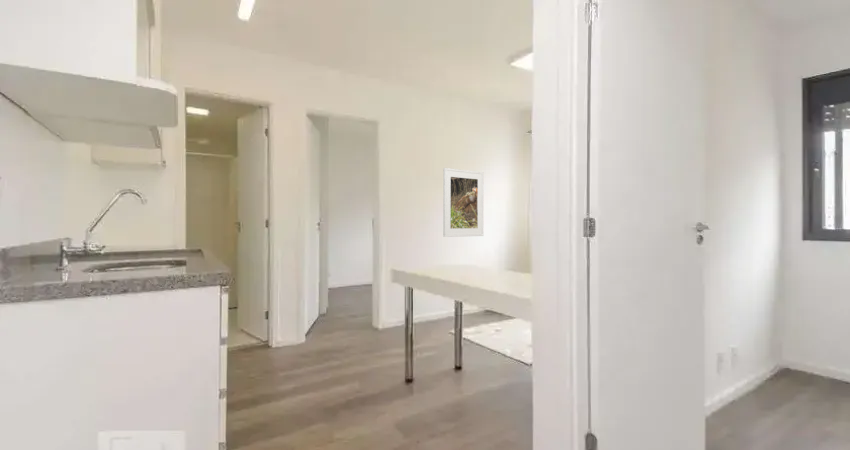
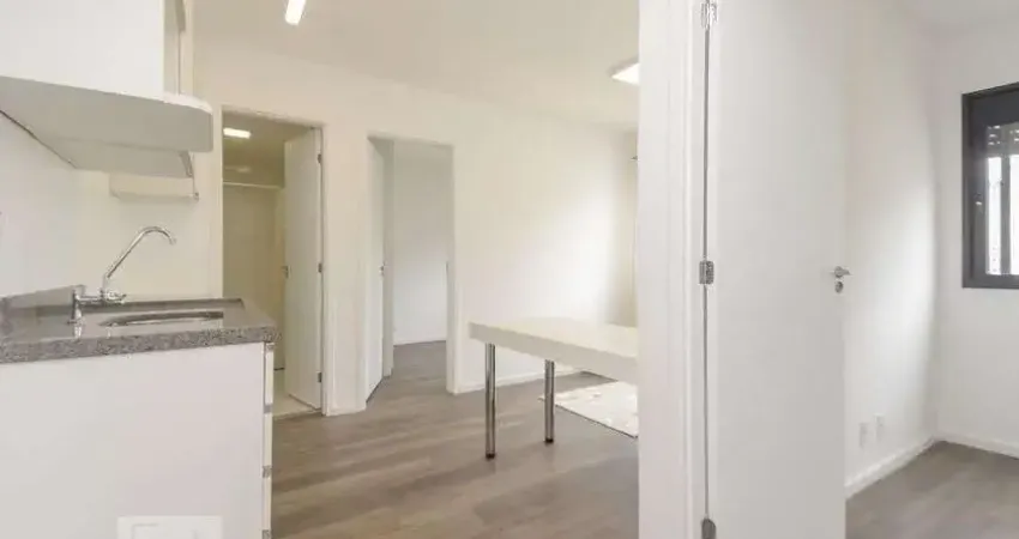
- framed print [442,167,484,238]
